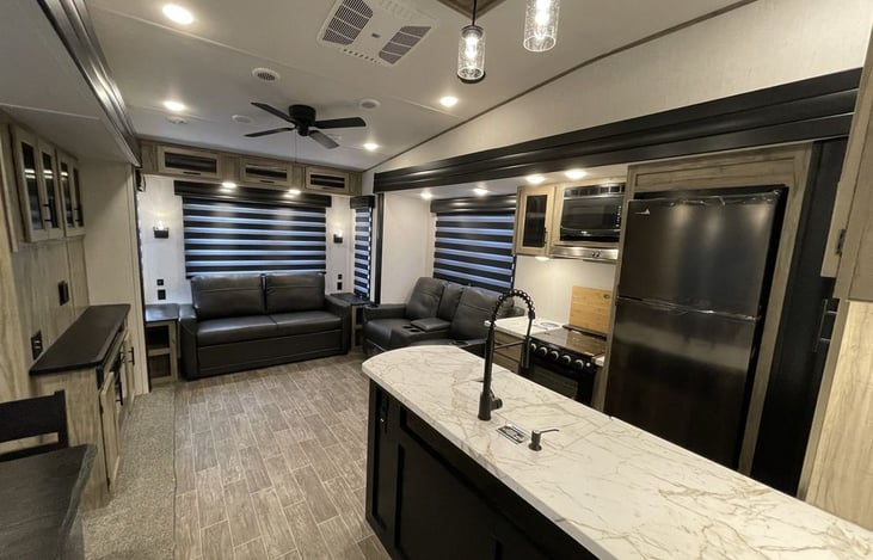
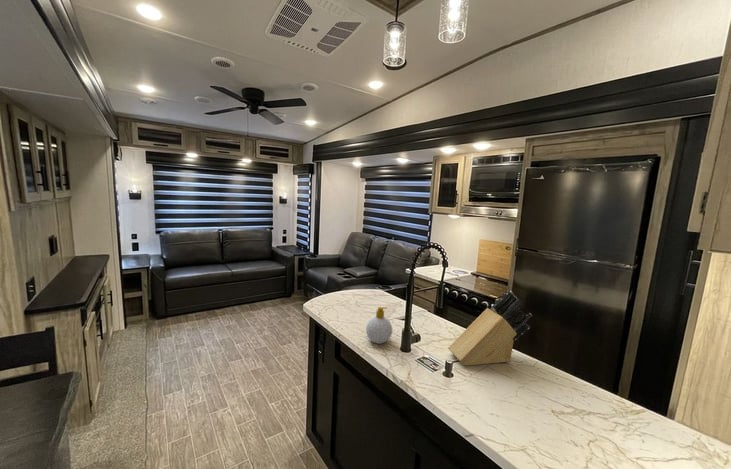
+ soap bottle [365,306,393,345]
+ knife block [447,290,533,366]
